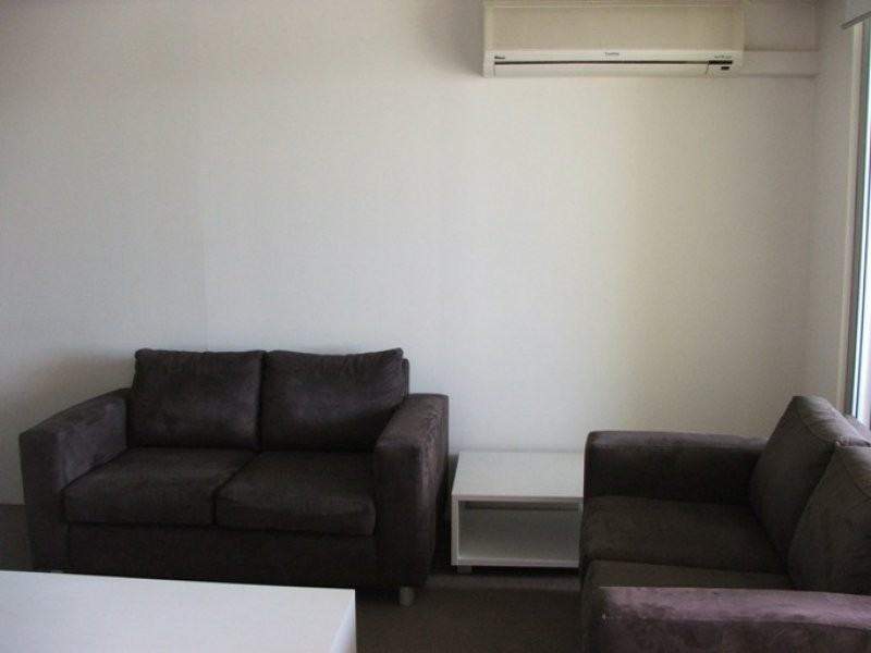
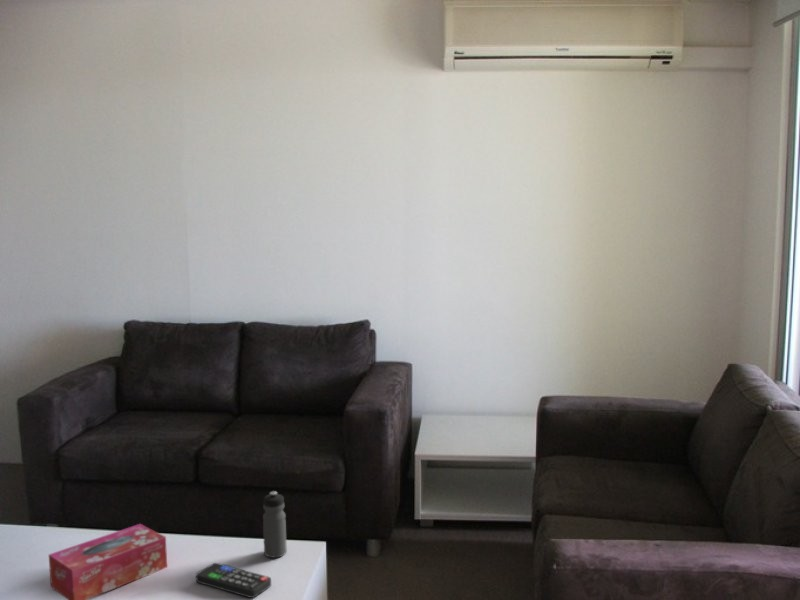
+ remote control [195,562,272,599]
+ tissue box [48,523,168,600]
+ water bottle [262,490,288,559]
